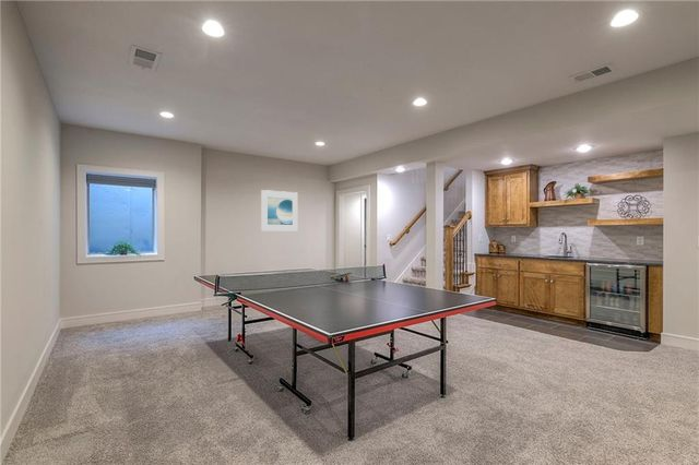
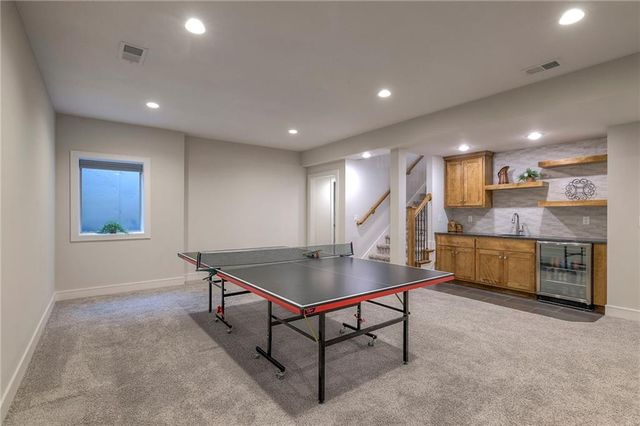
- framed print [260,189,299,231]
